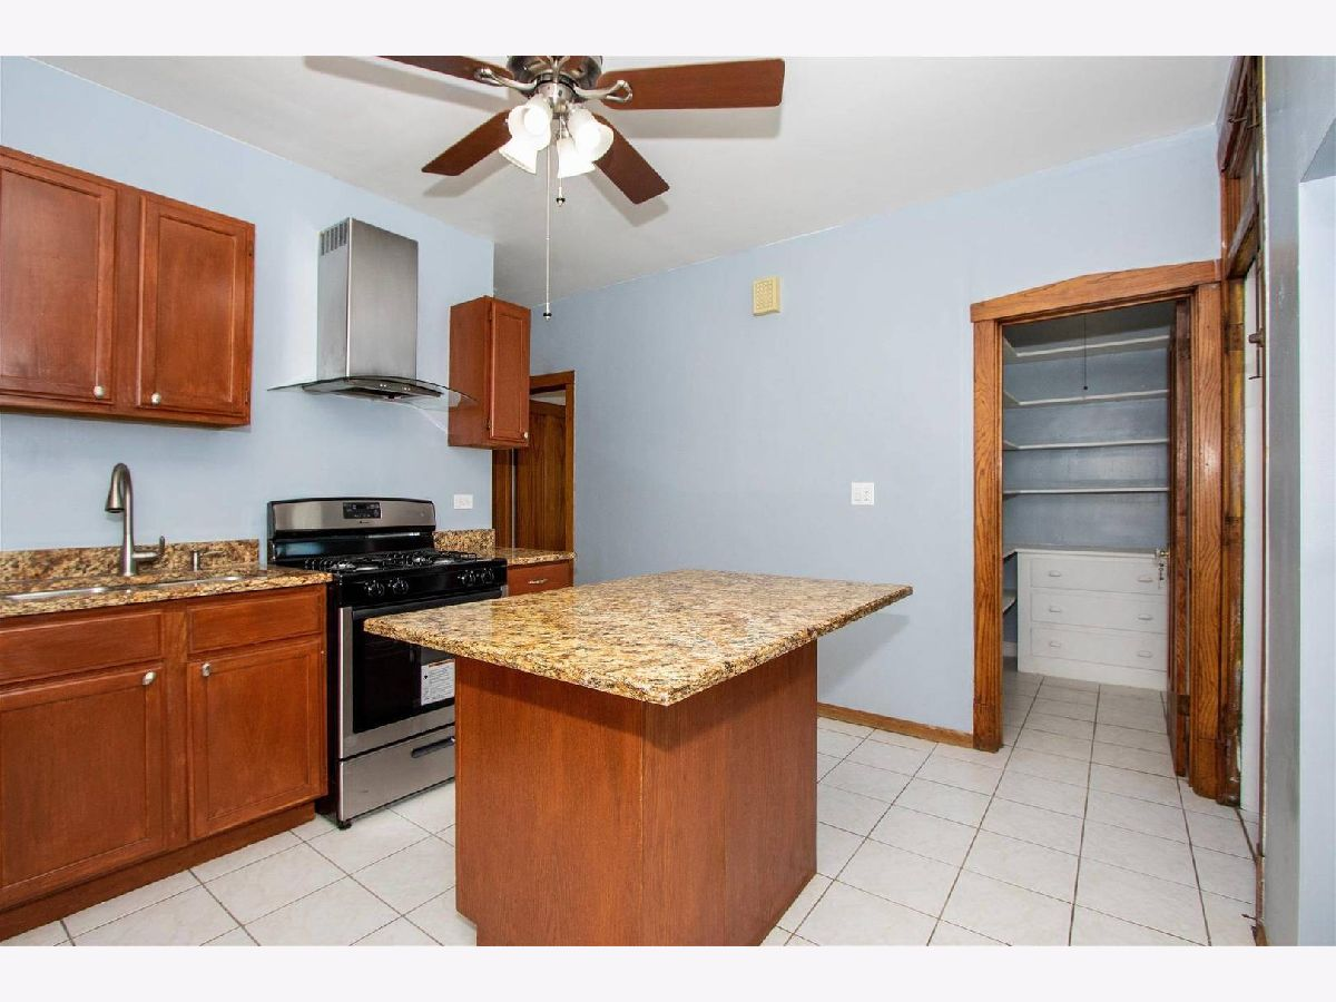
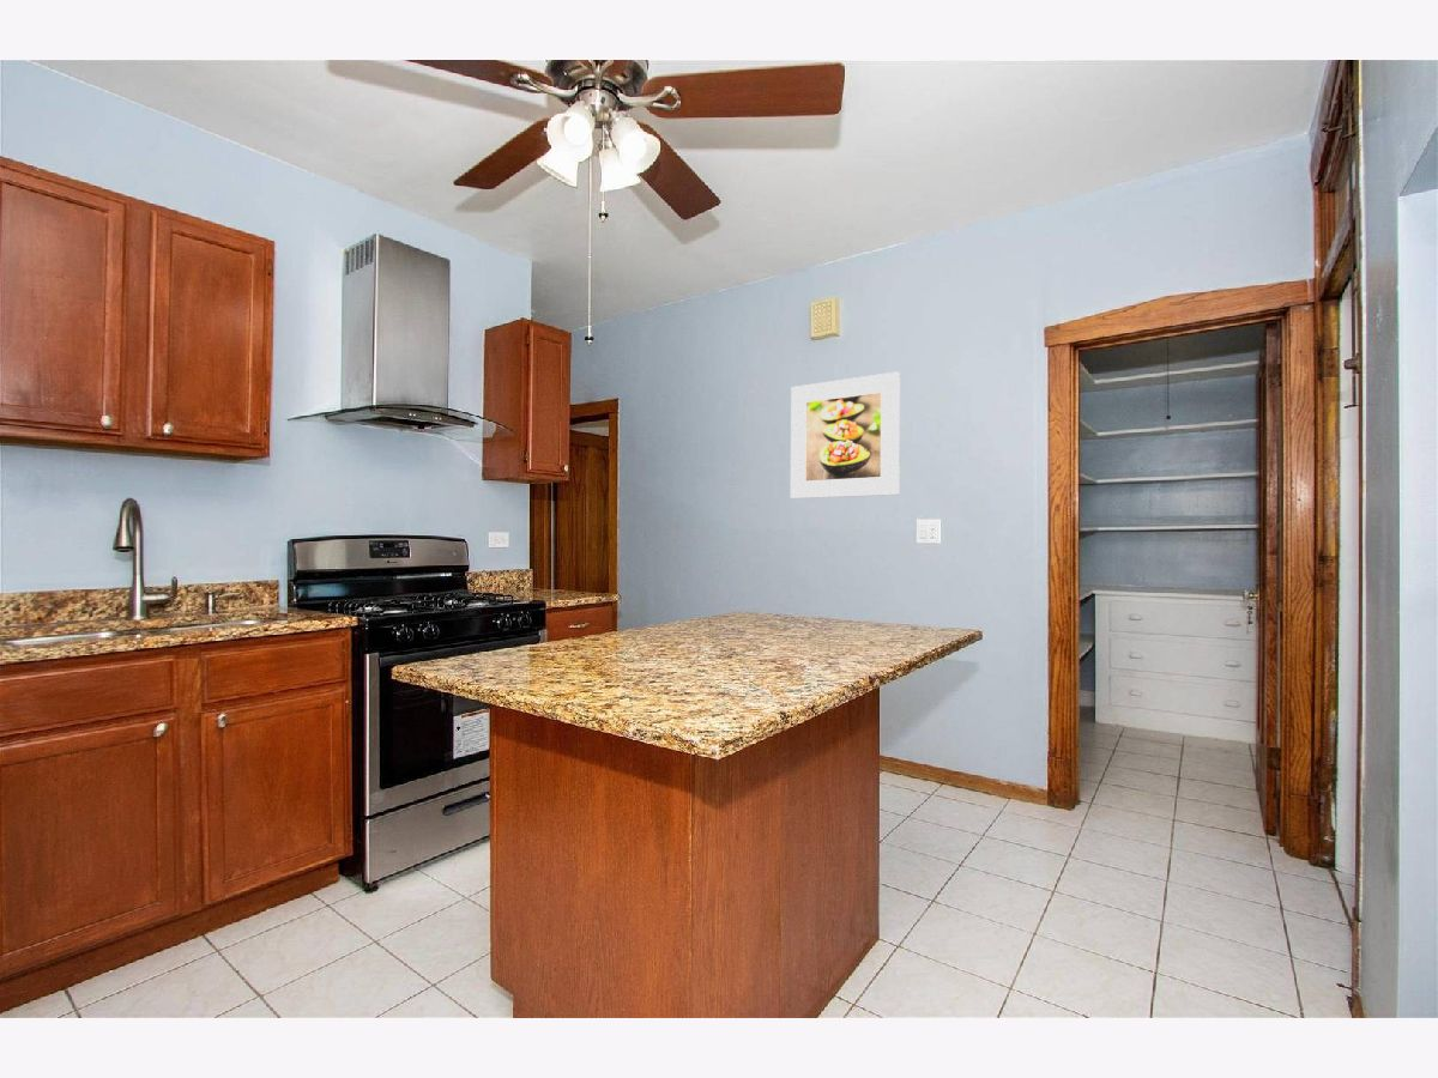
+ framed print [790,370,901,499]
